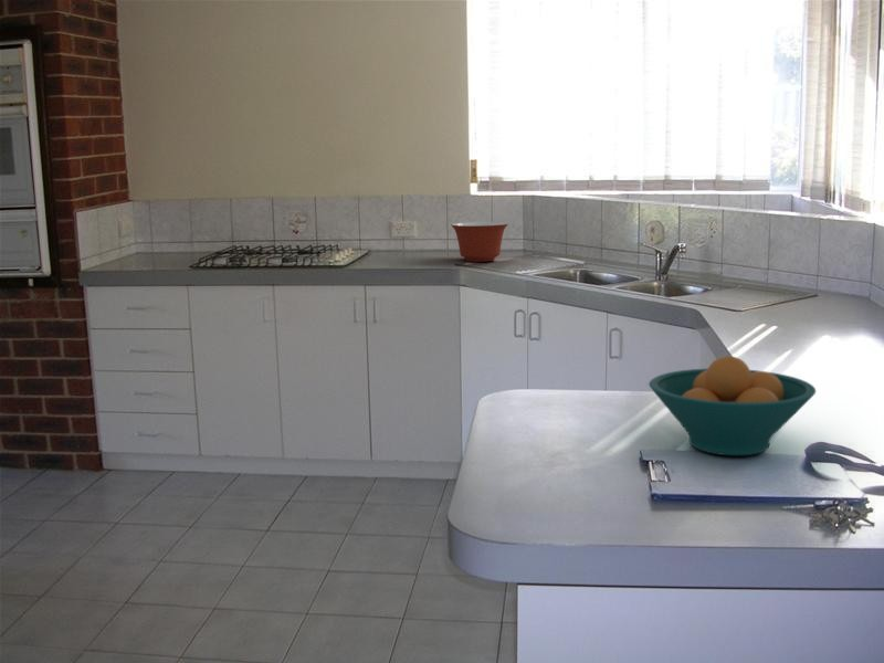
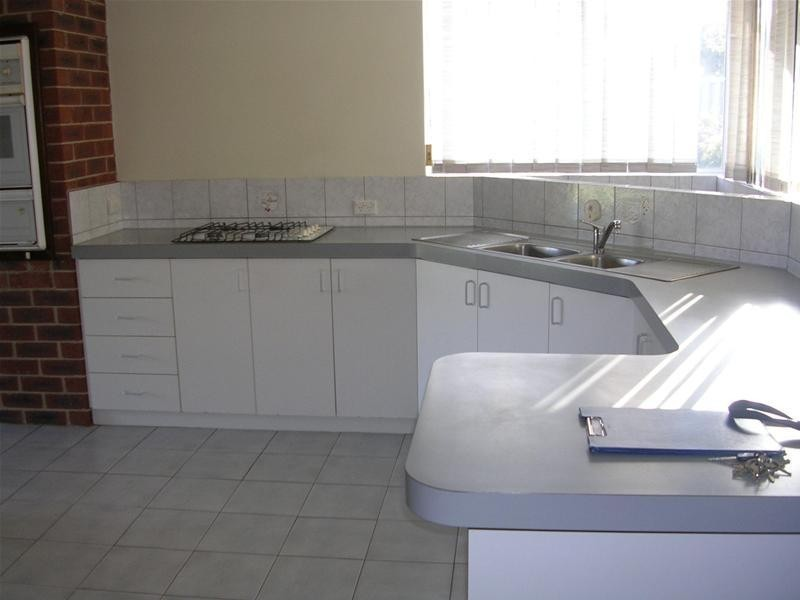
- mixing bowl [450,221,509,263]
- fruit bowl [648,355,817,456]
